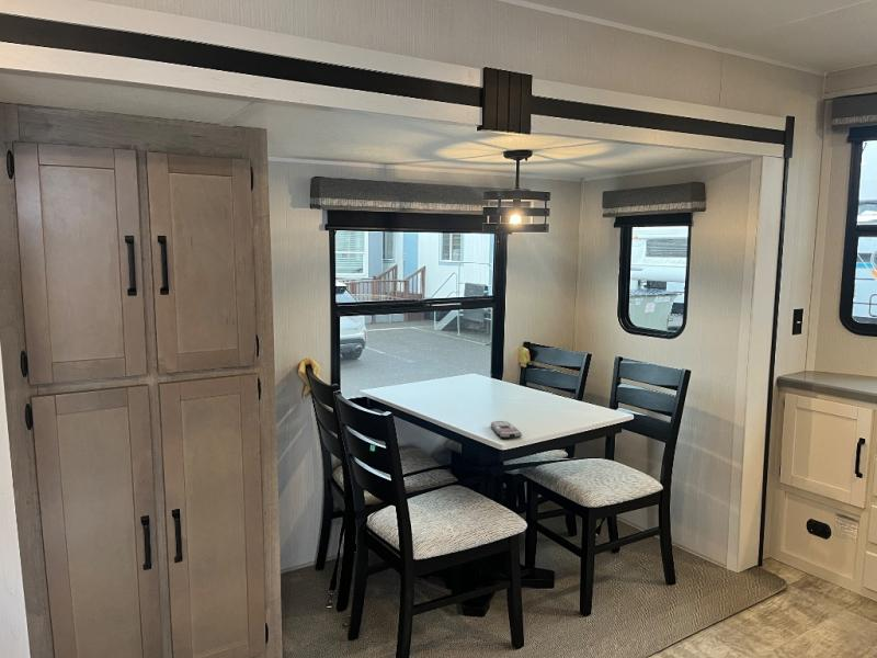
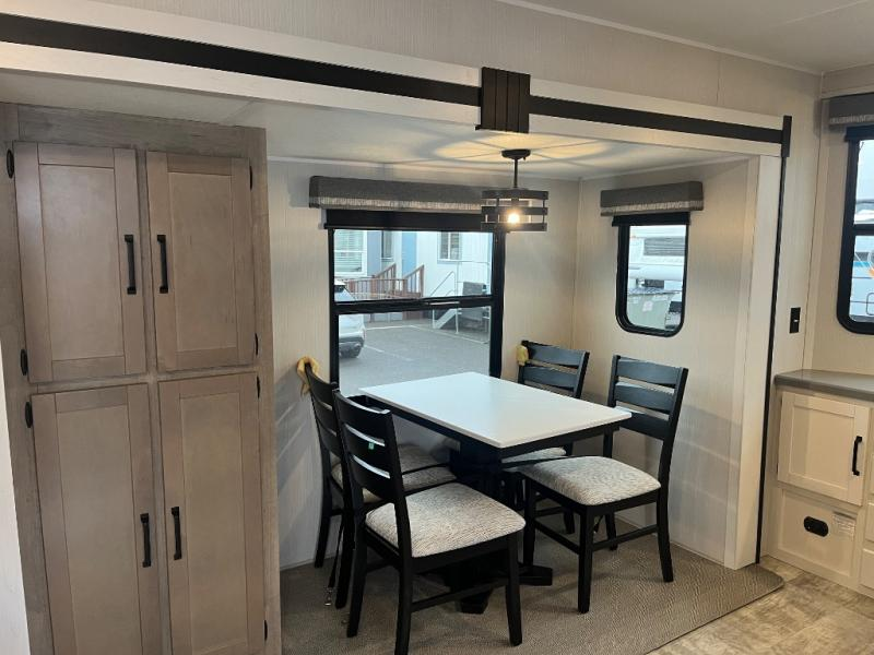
- remote control [490,420,523,440]
